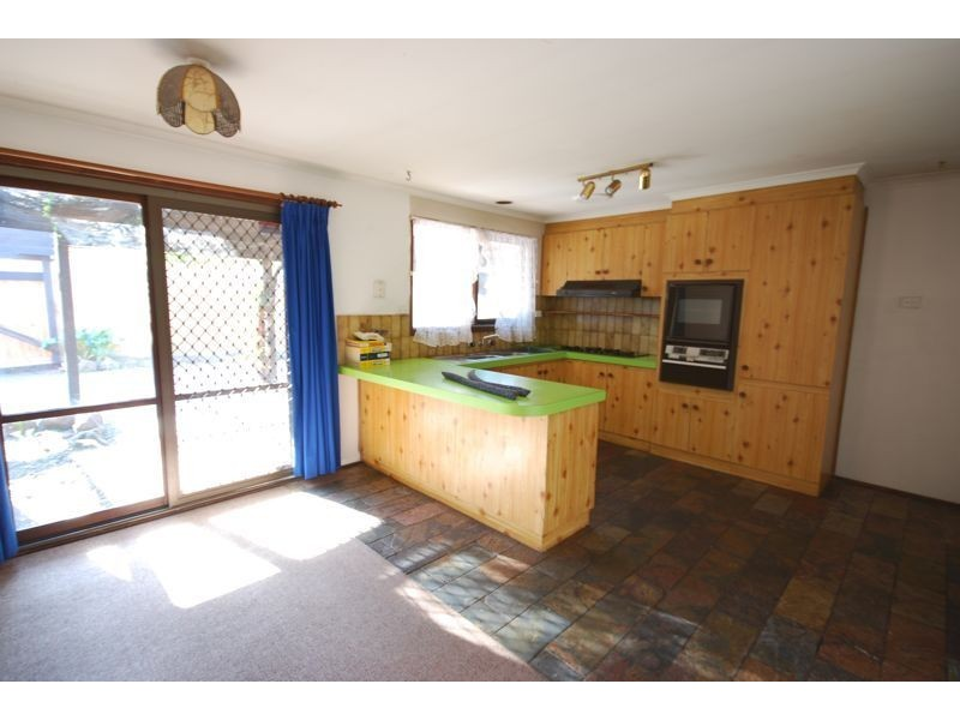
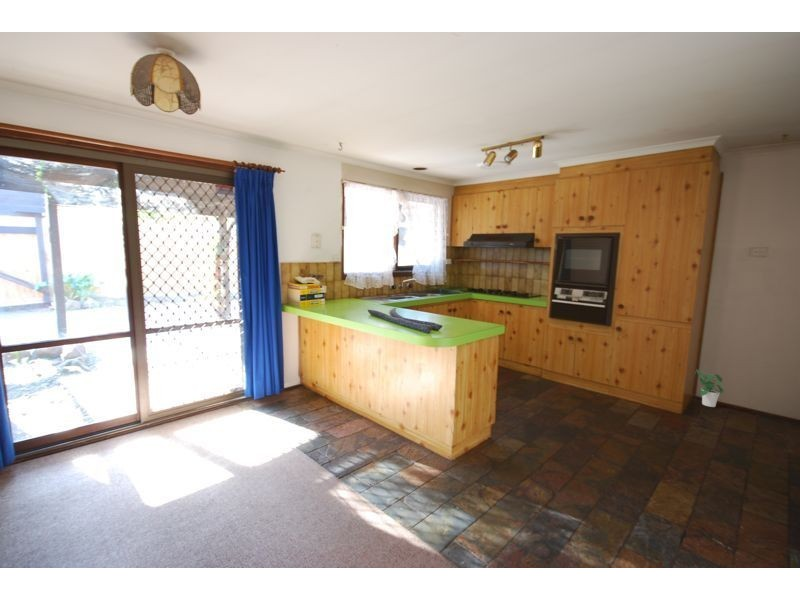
+ potted plant [693,368,727,408]
